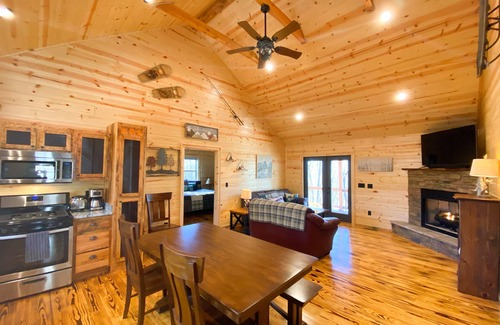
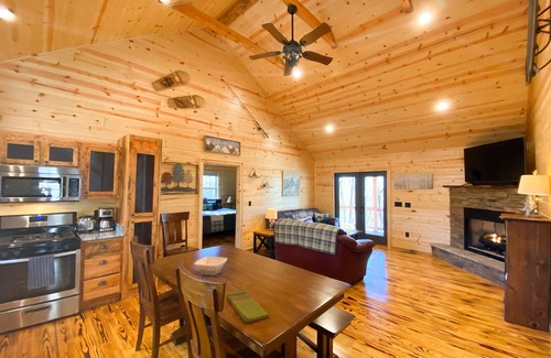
+ dish towel [226,290,270,323]
+ bowl [193,256,228,276]
